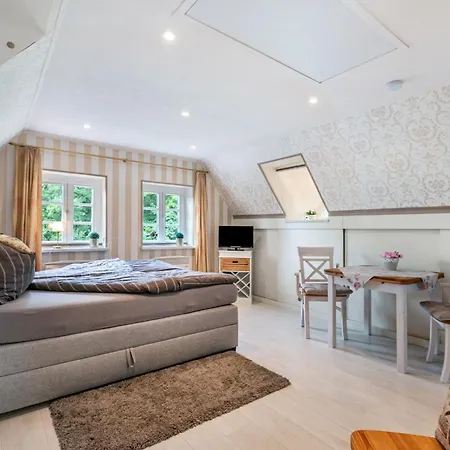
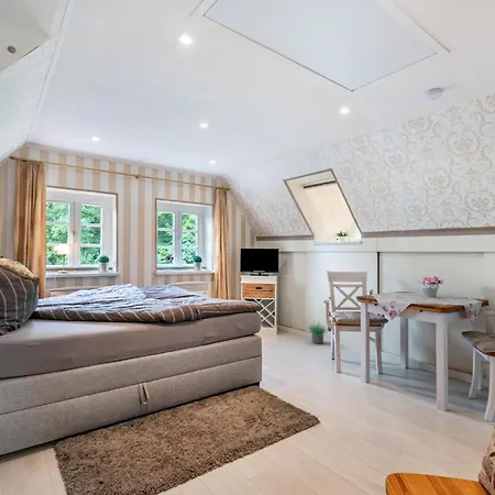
+ potted plant [306,319,329,345]
